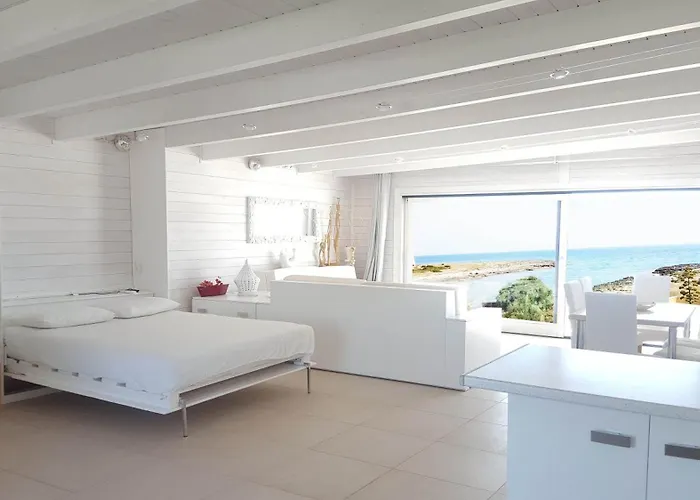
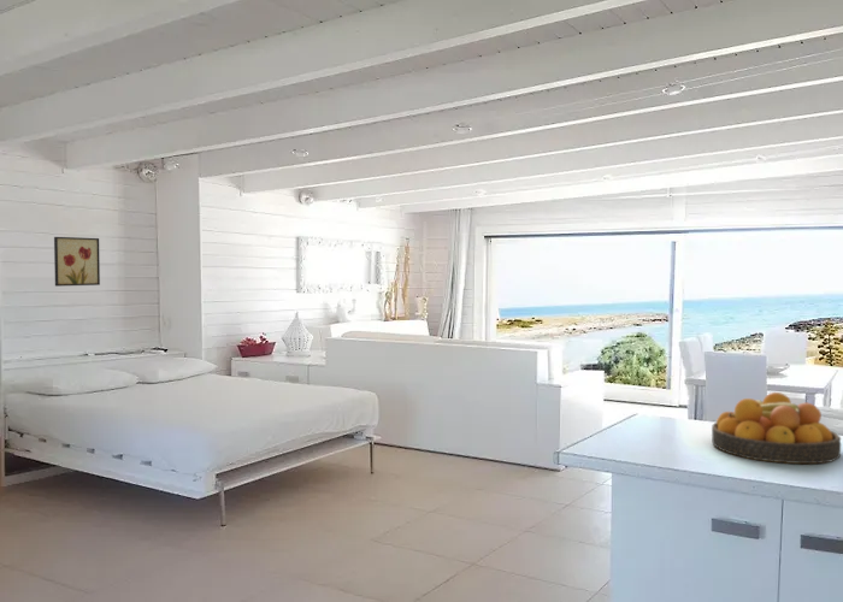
+ wall art [53,236,101,288]
+ fruit bowl [711,391,842,465]
